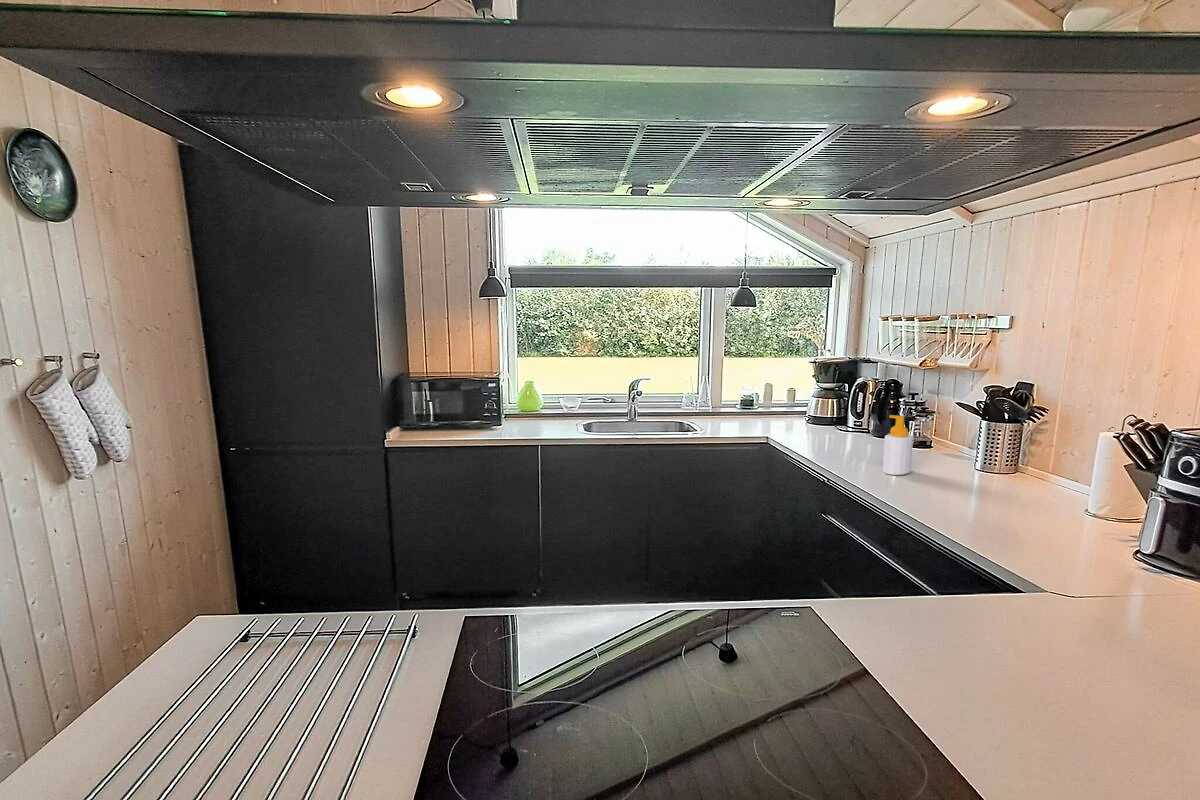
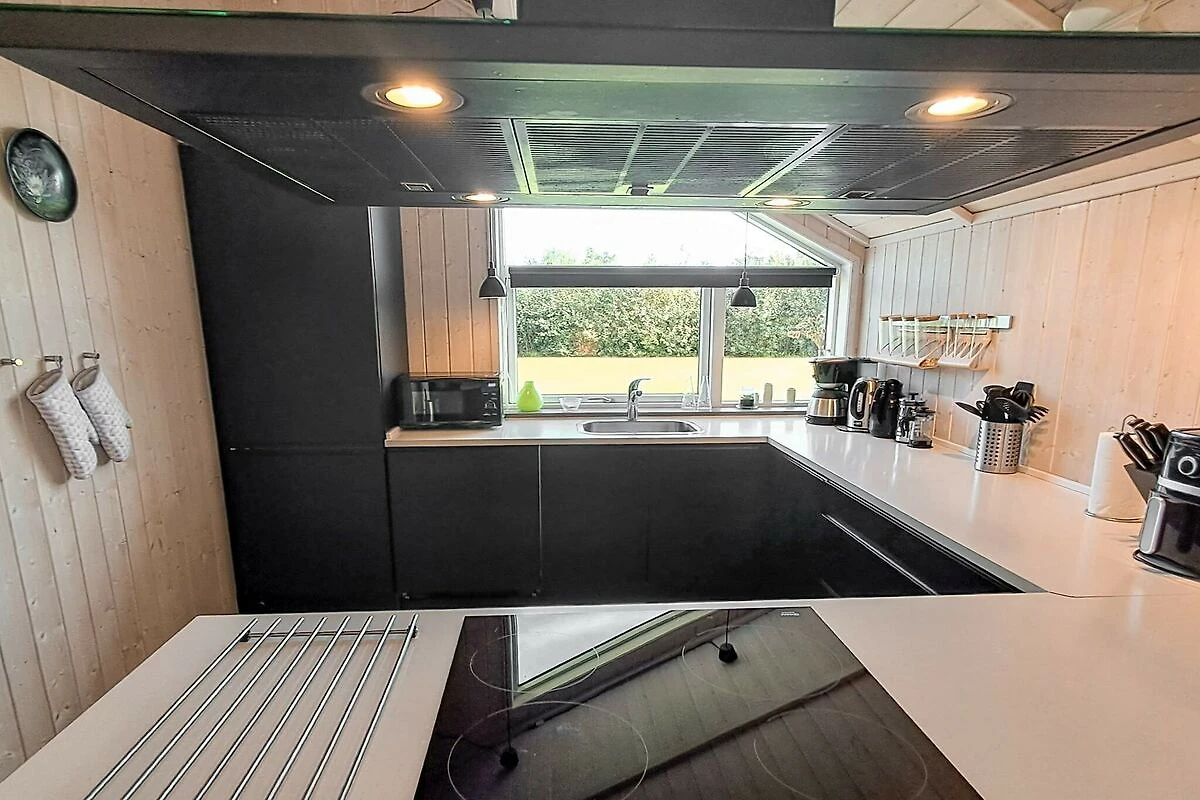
- soap bottle [882,414,914,476]
